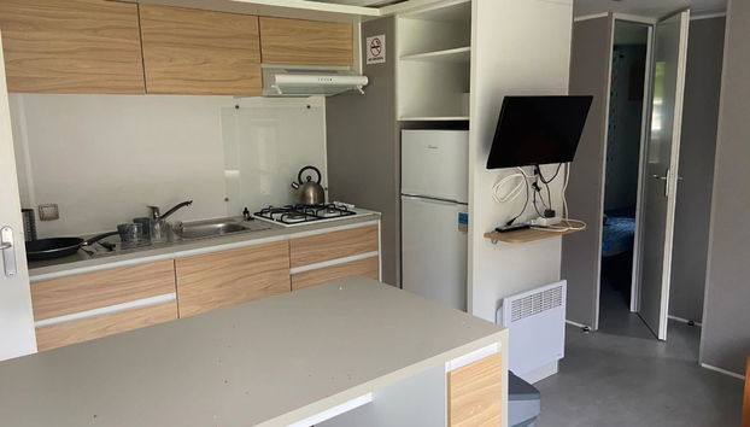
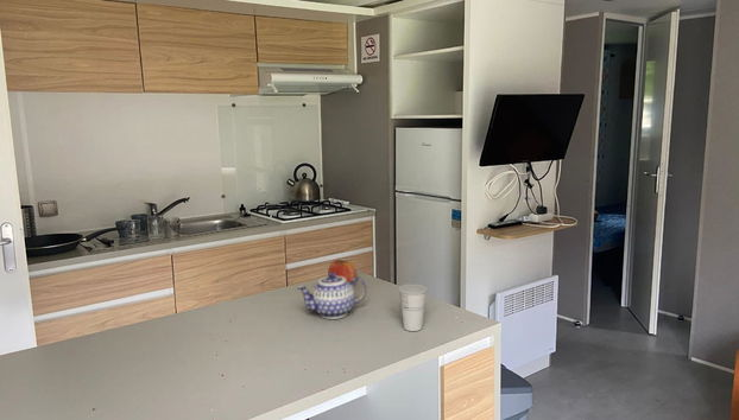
+ fruit [327,257,358,282]
+ teapot [296,273,368,320]
+ cup [397,282,429,332]
